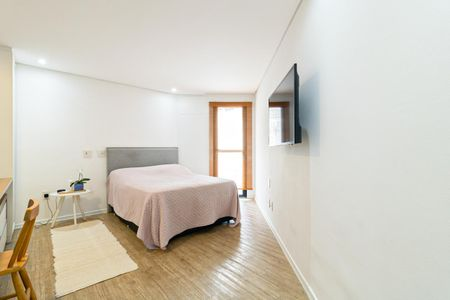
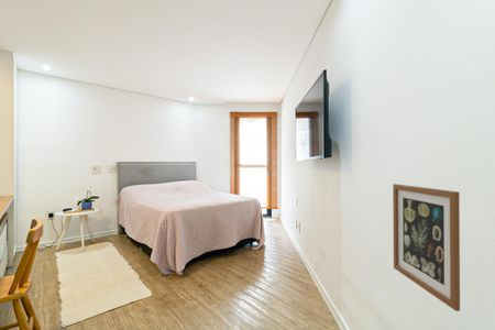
+ wall art [392,183,461,312]
